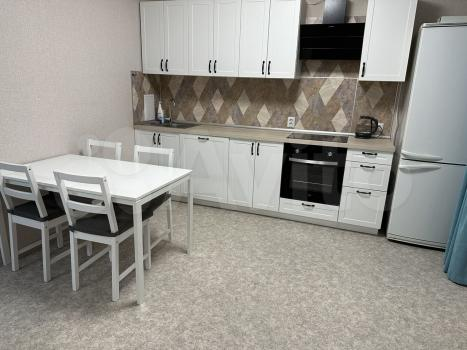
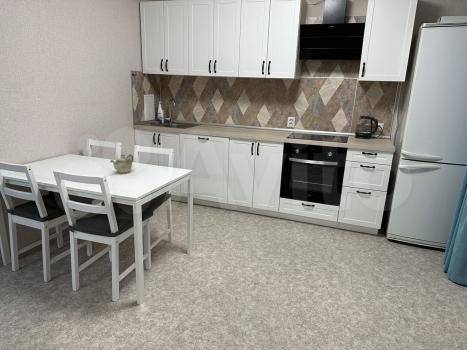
+ teapot [109,154,134,174]
